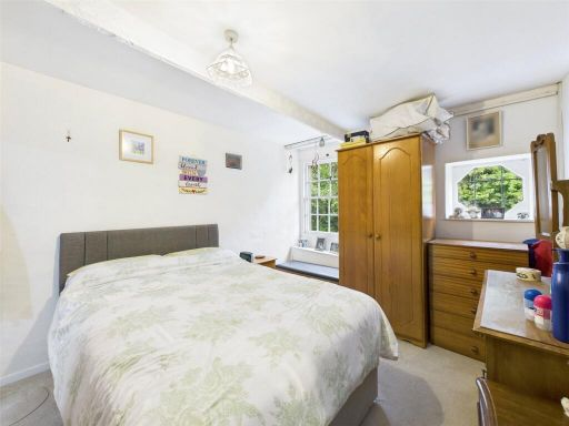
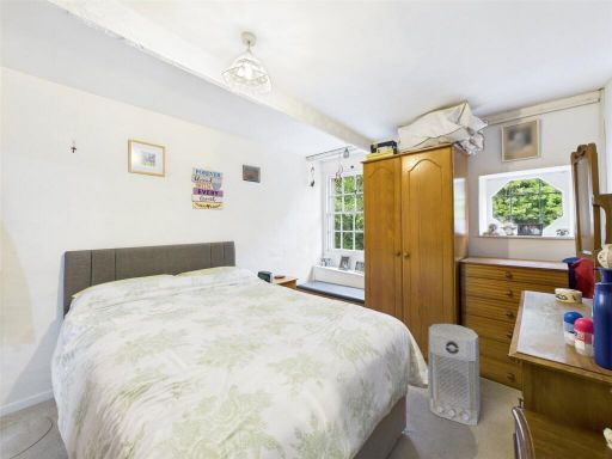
+ air purifier [428,323,482,427]
